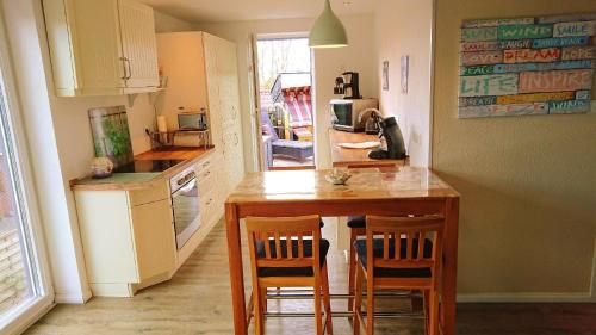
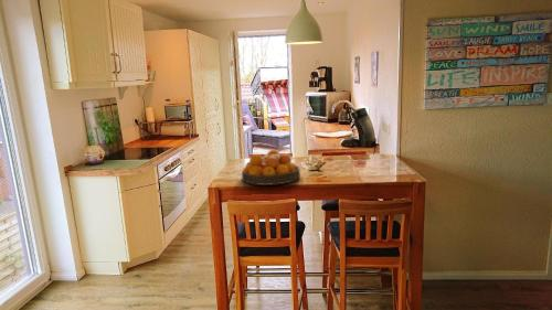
+ fruit bowl [241,149,301,186]
